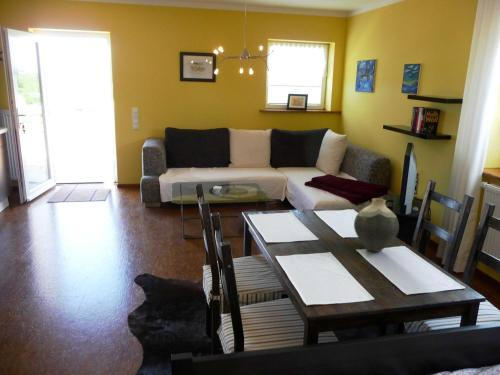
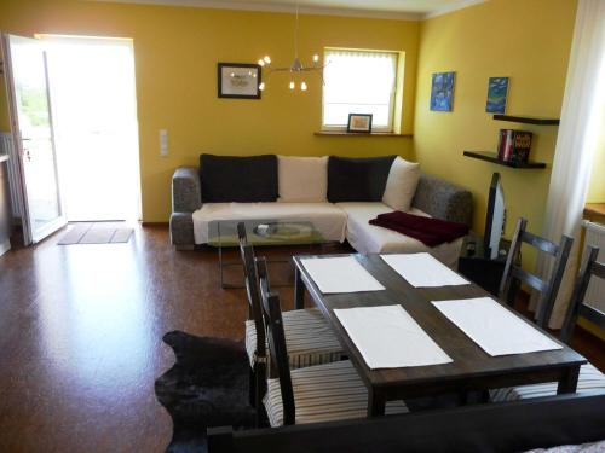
- vase [353,197,400,253]
